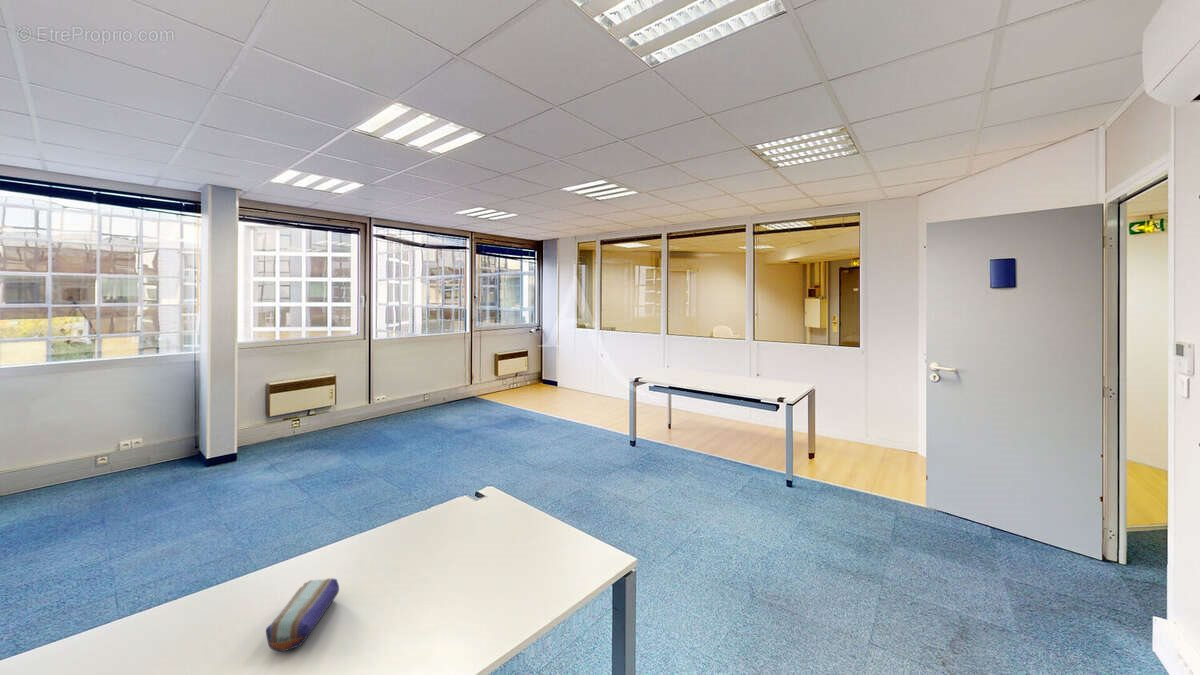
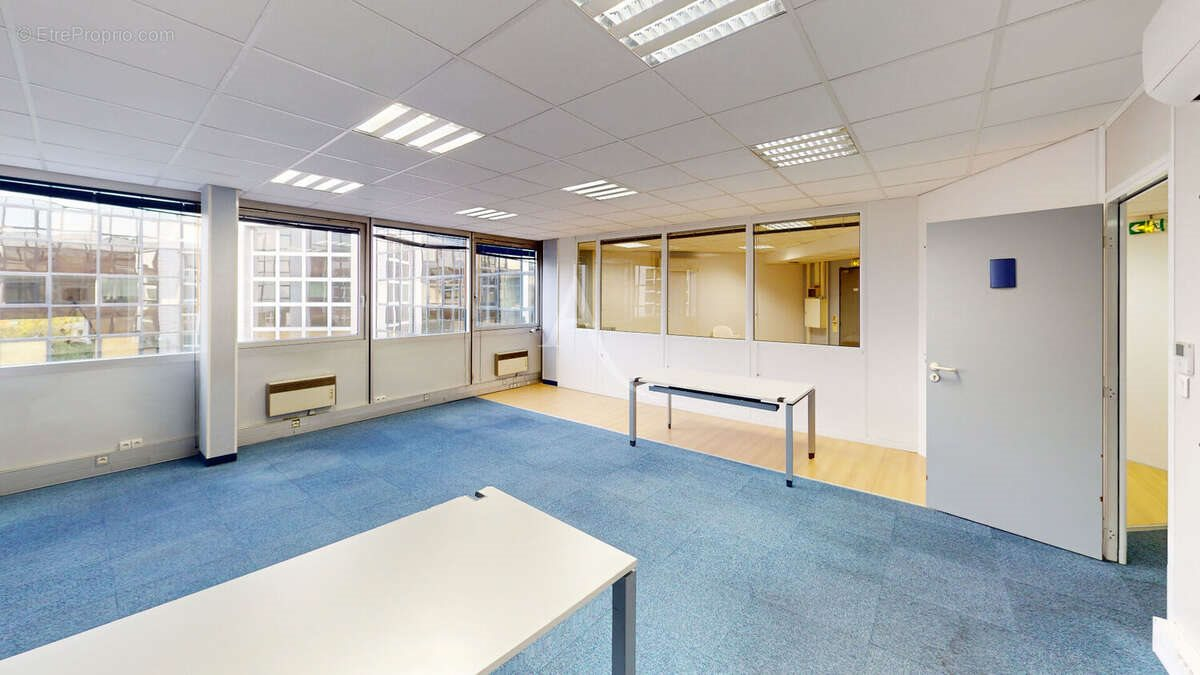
- pencil case [265,577,340,652]
